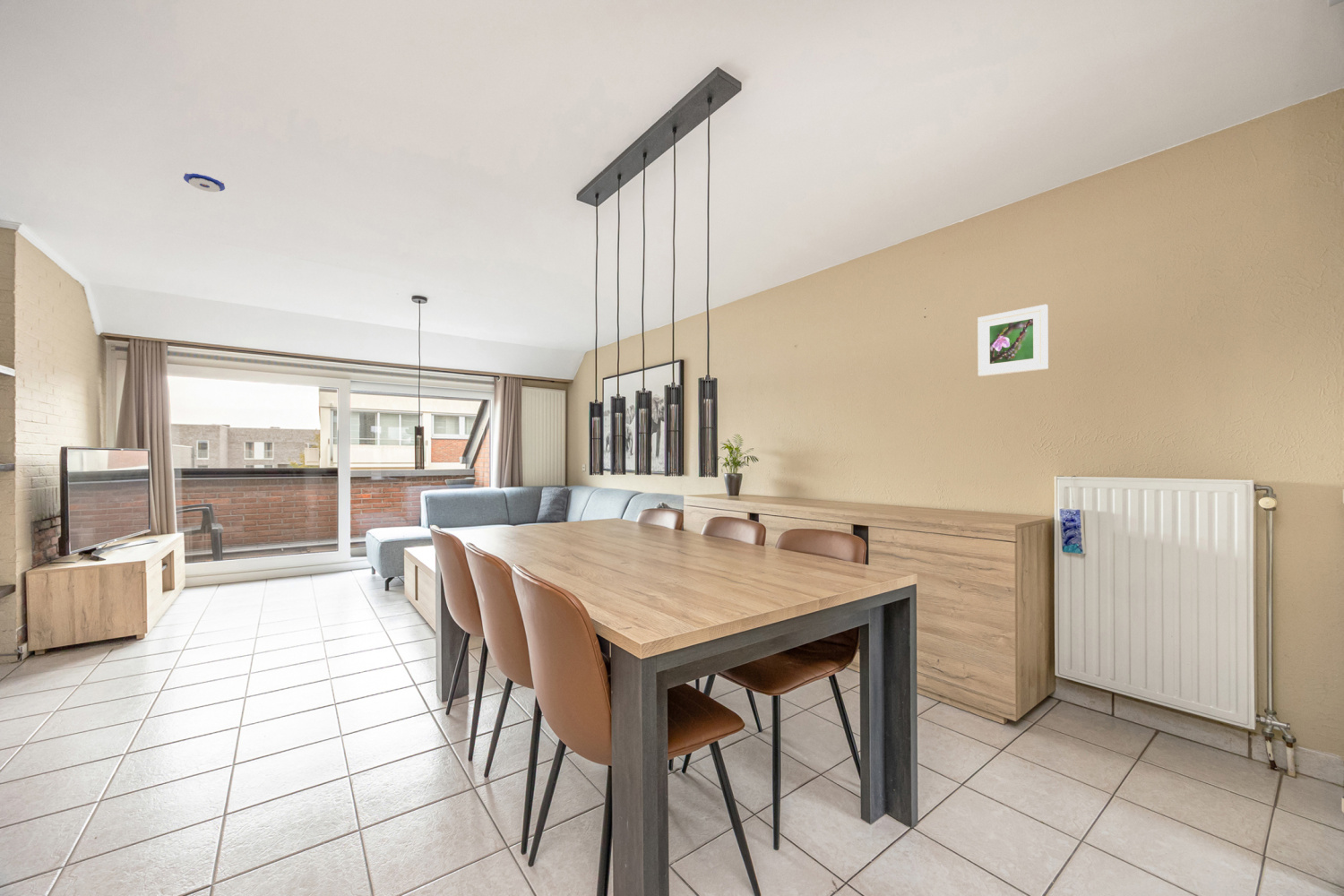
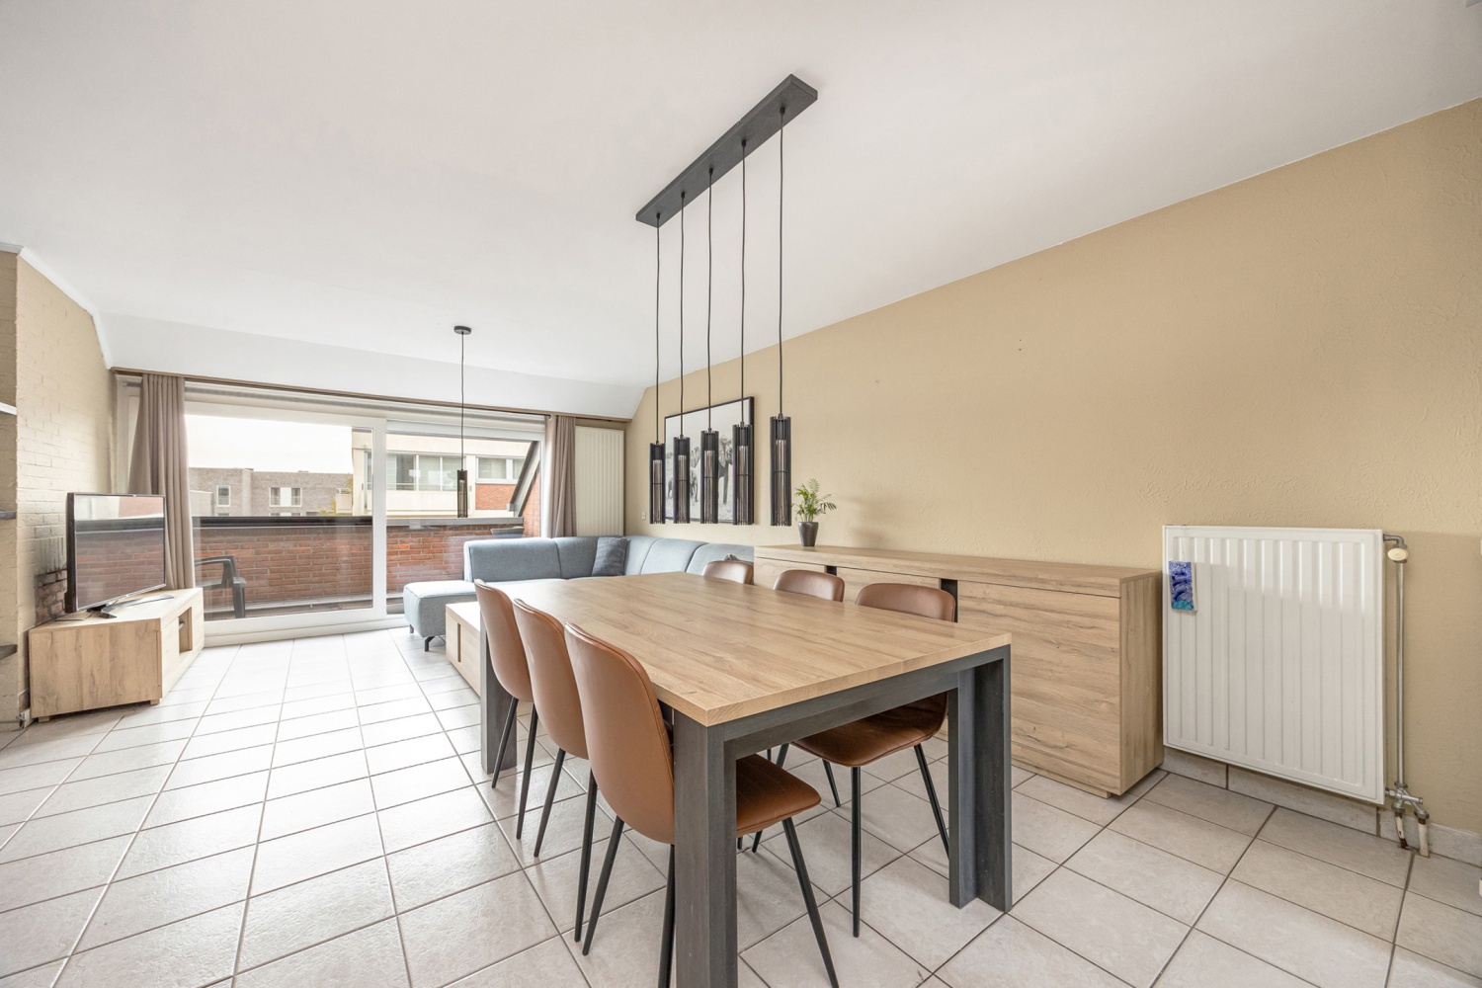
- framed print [977,304,1049,377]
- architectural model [183,171,226,193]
